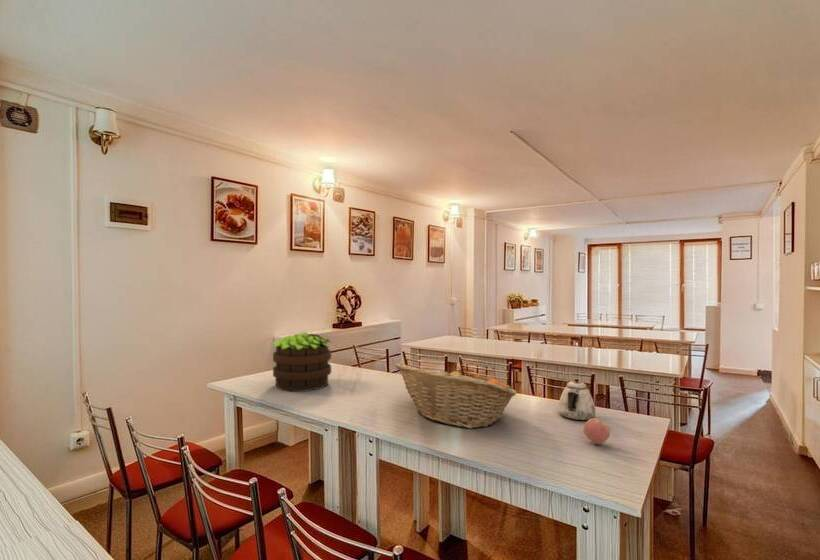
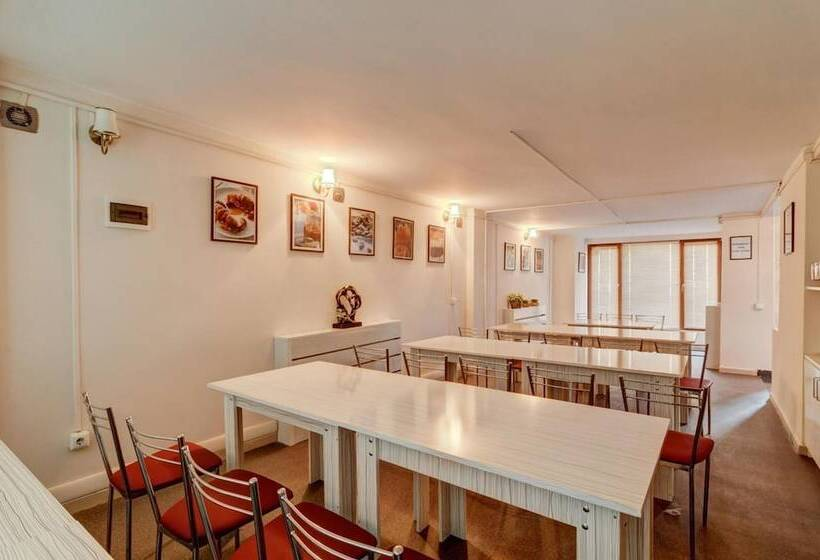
- teapot [557,378,596,421]
- apple [583,417,611,445]
- potted plant [271,332,332,392]
- fruit basket [394,363,518,430]
